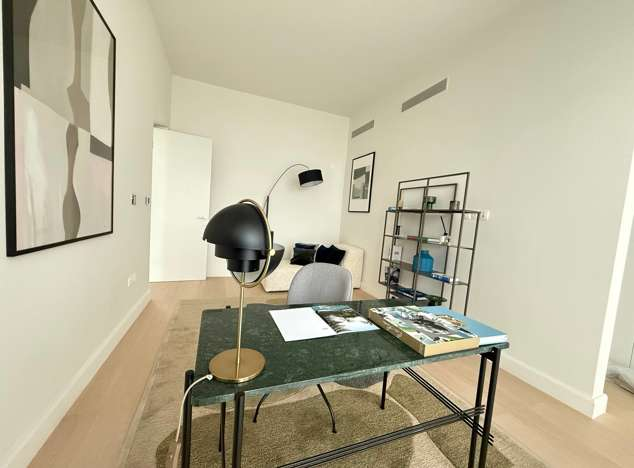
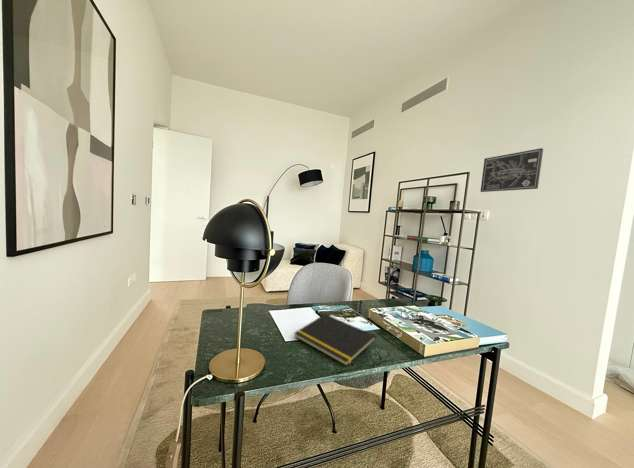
+ notepad [293,313,377,367]
+ wall art [480,147,544,193]
